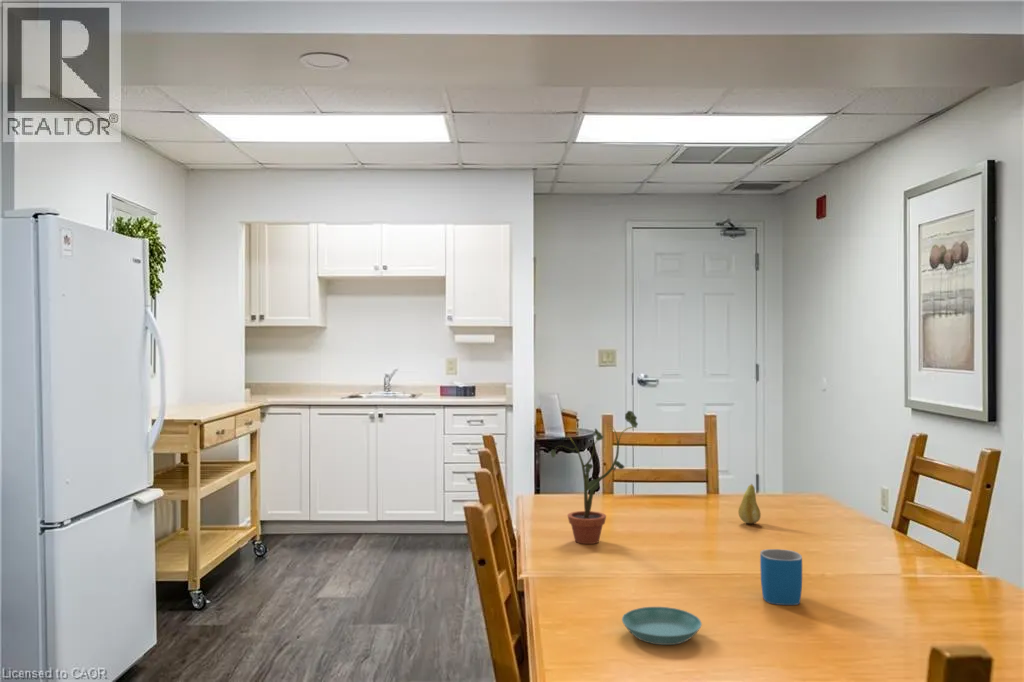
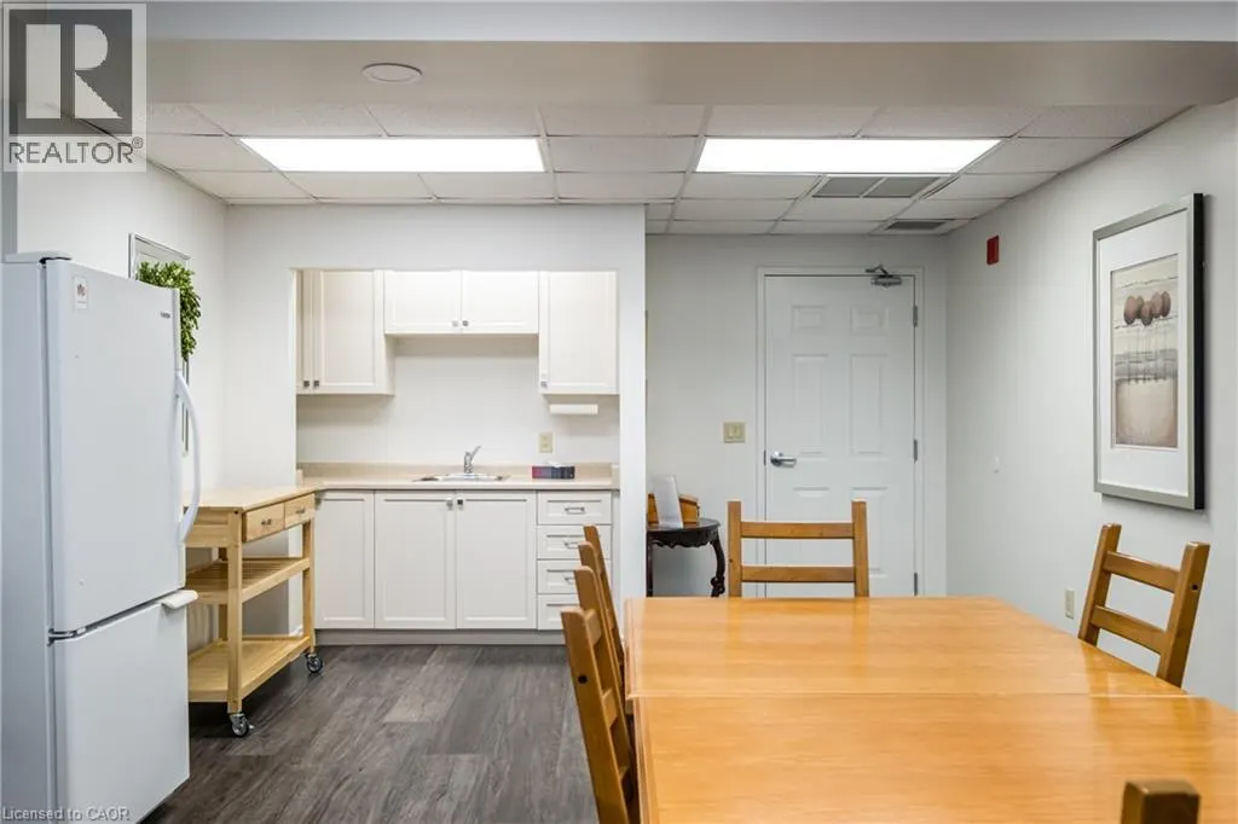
- saucer [621,606,703,646]
- fruit [737,483,762,524]
- mug [759,548,803,606]
- potted plant [550,410,639,545]
